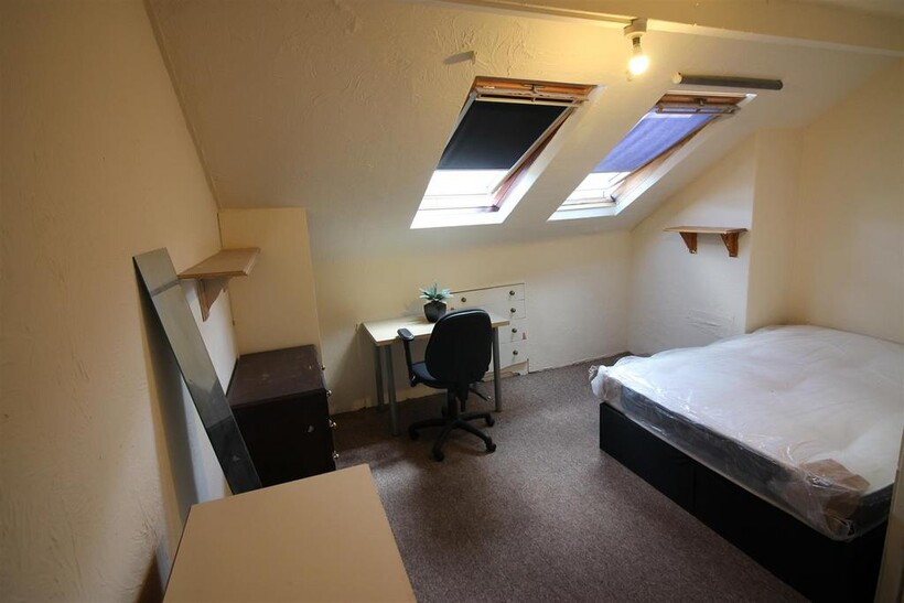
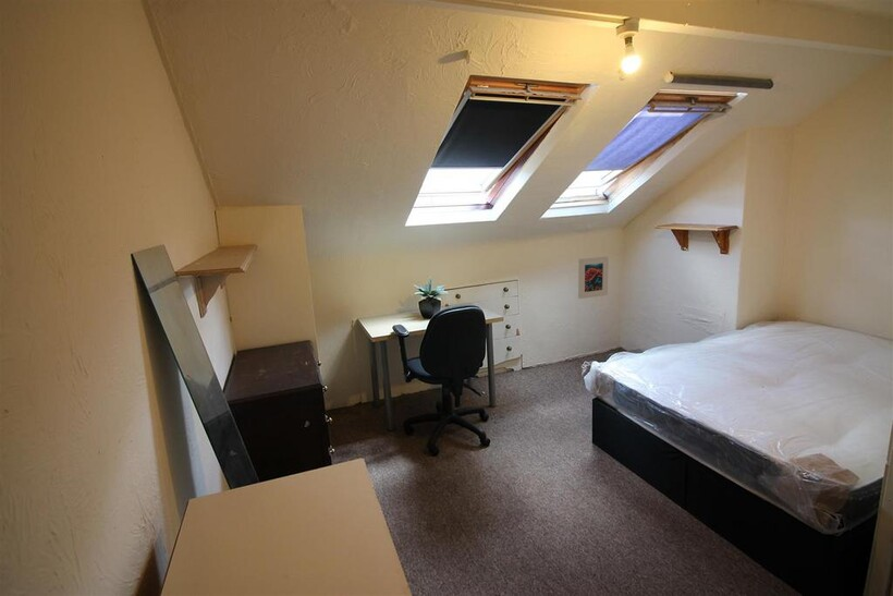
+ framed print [577,255,610,300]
